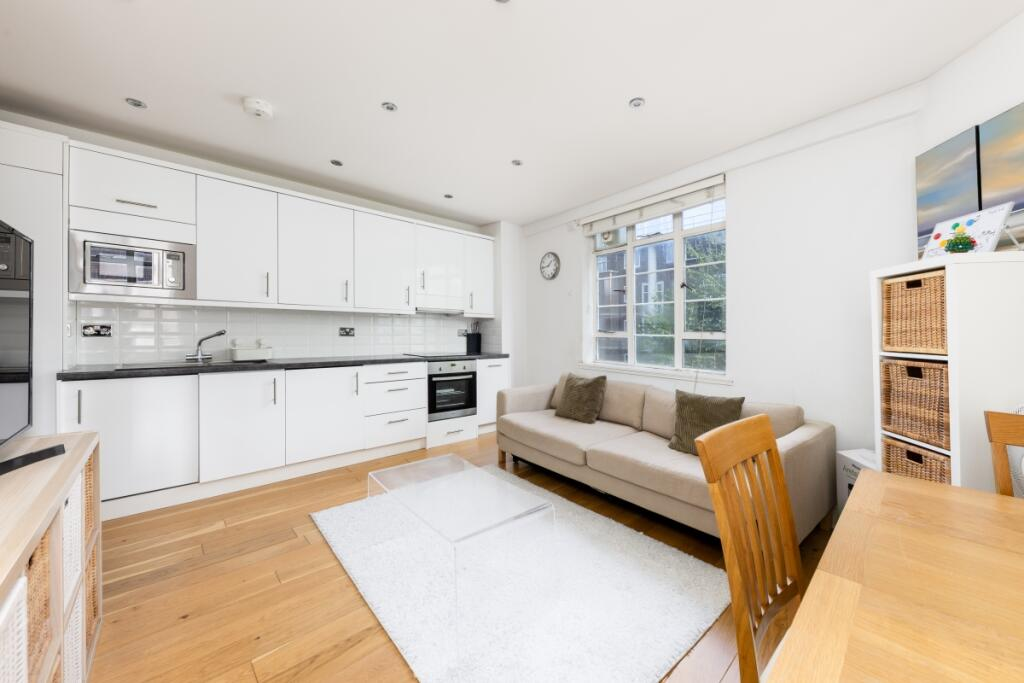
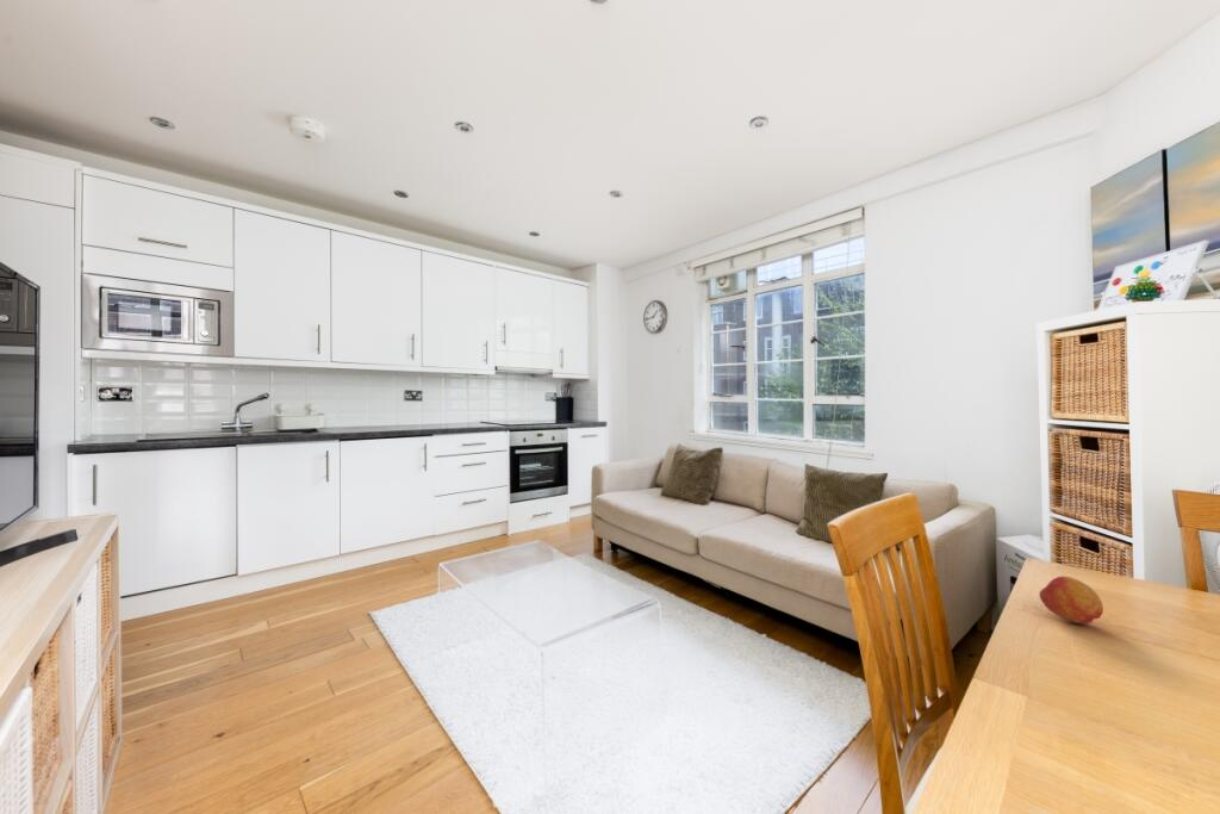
+ fruit [1038,576,1104,625]
